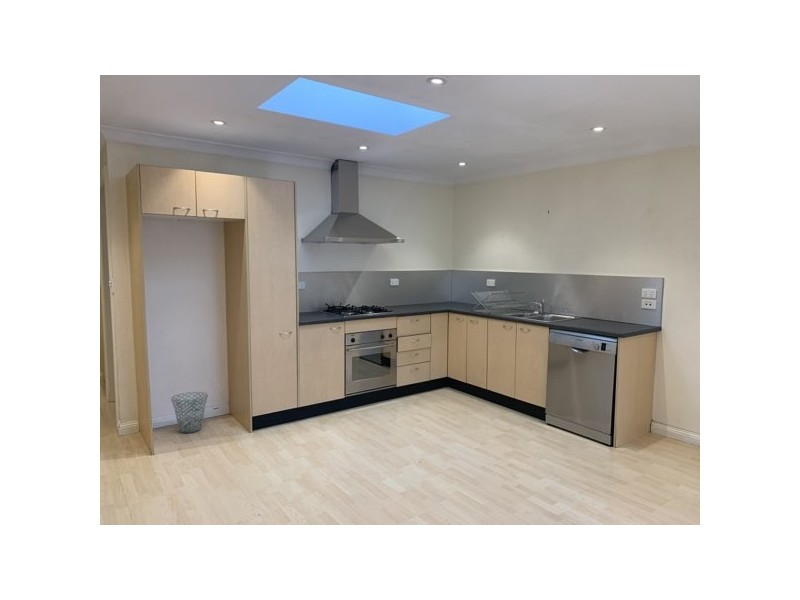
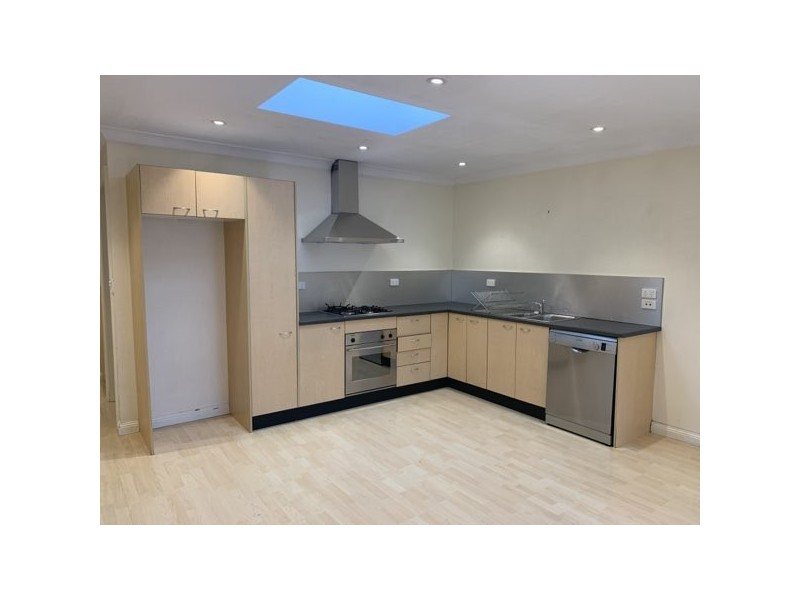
- waste basket [170,391,209,434]
